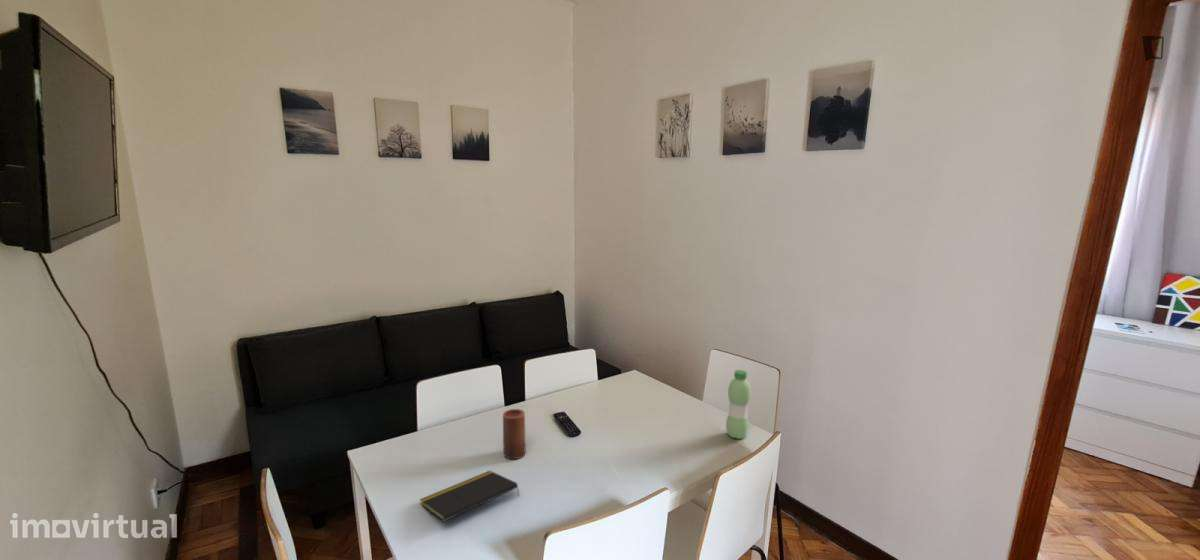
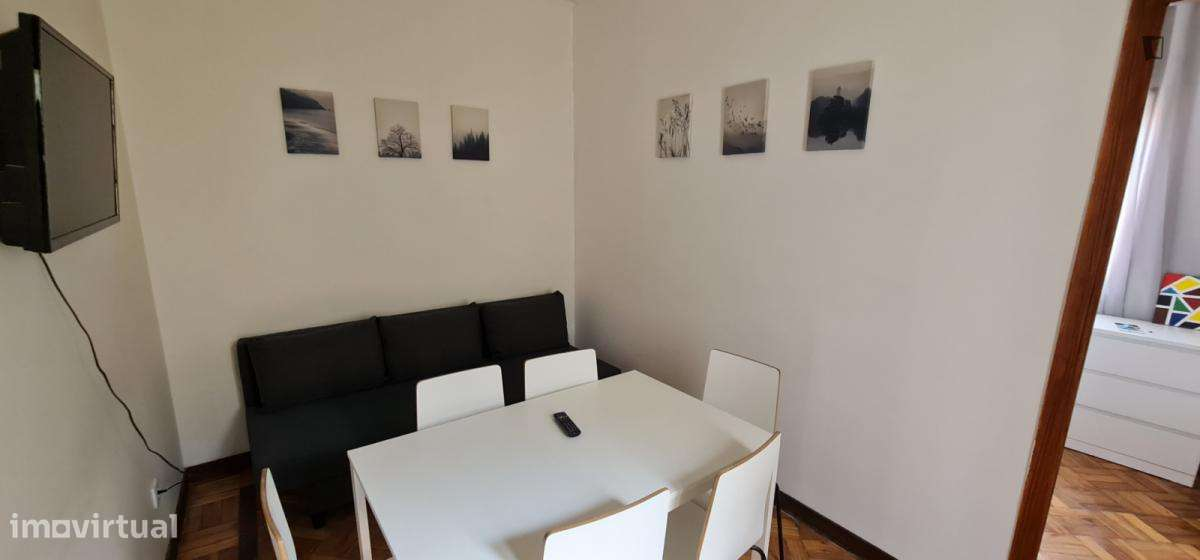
- notepad [419,470,520,522]
- water bottle [725,369,752,440]
- candle [502,408,526,460]
